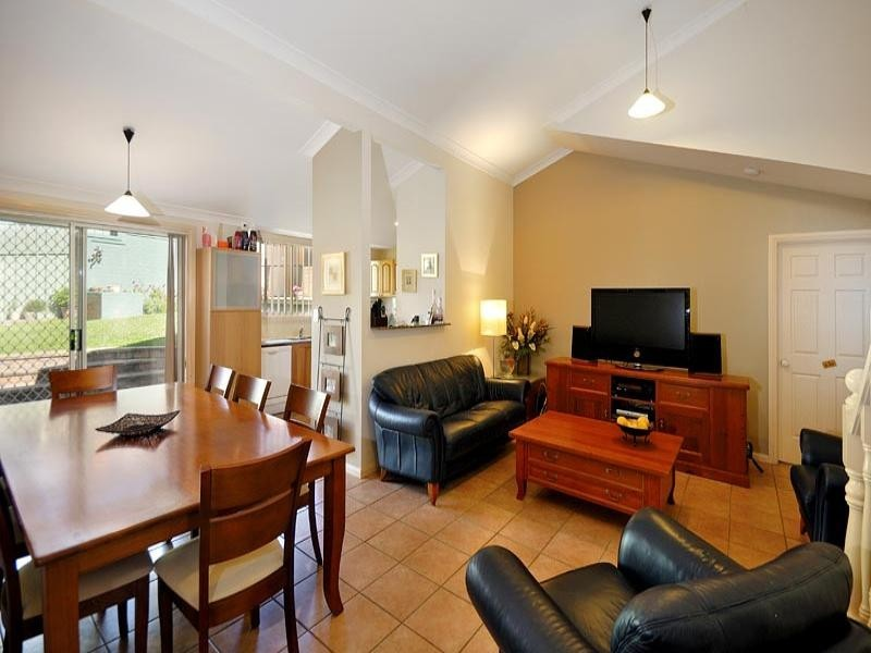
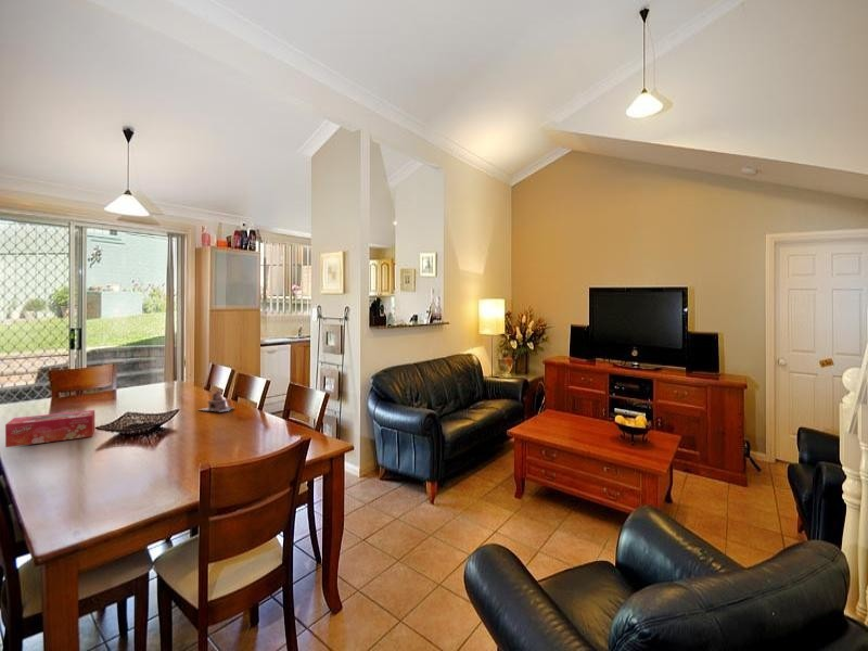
+ tissue box [4,409,95,448]
+ teapot [197,390,234,412]
